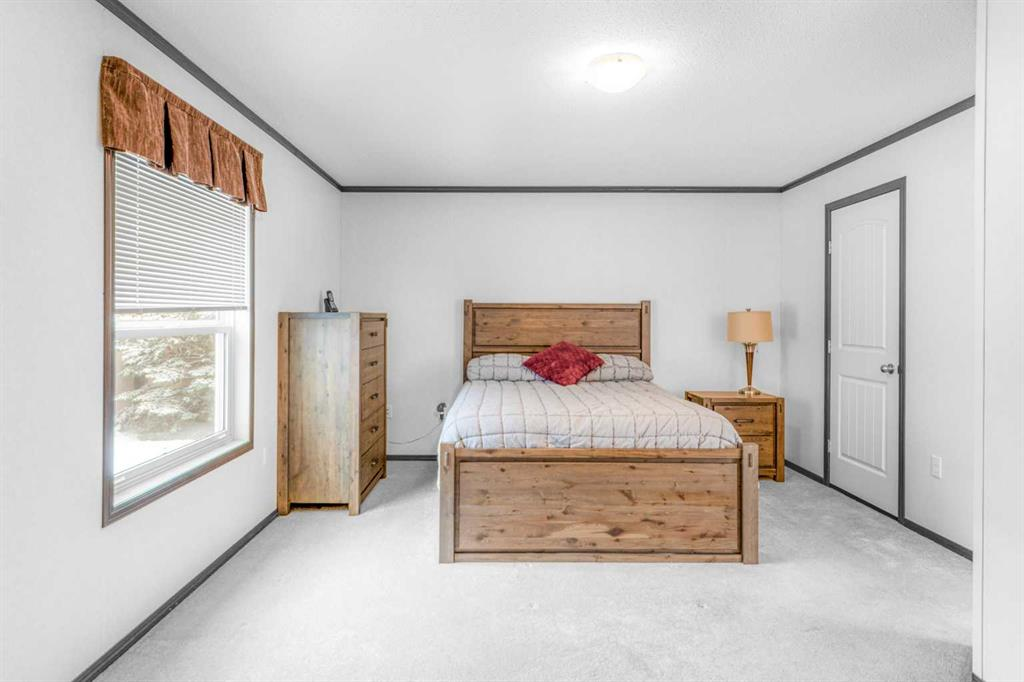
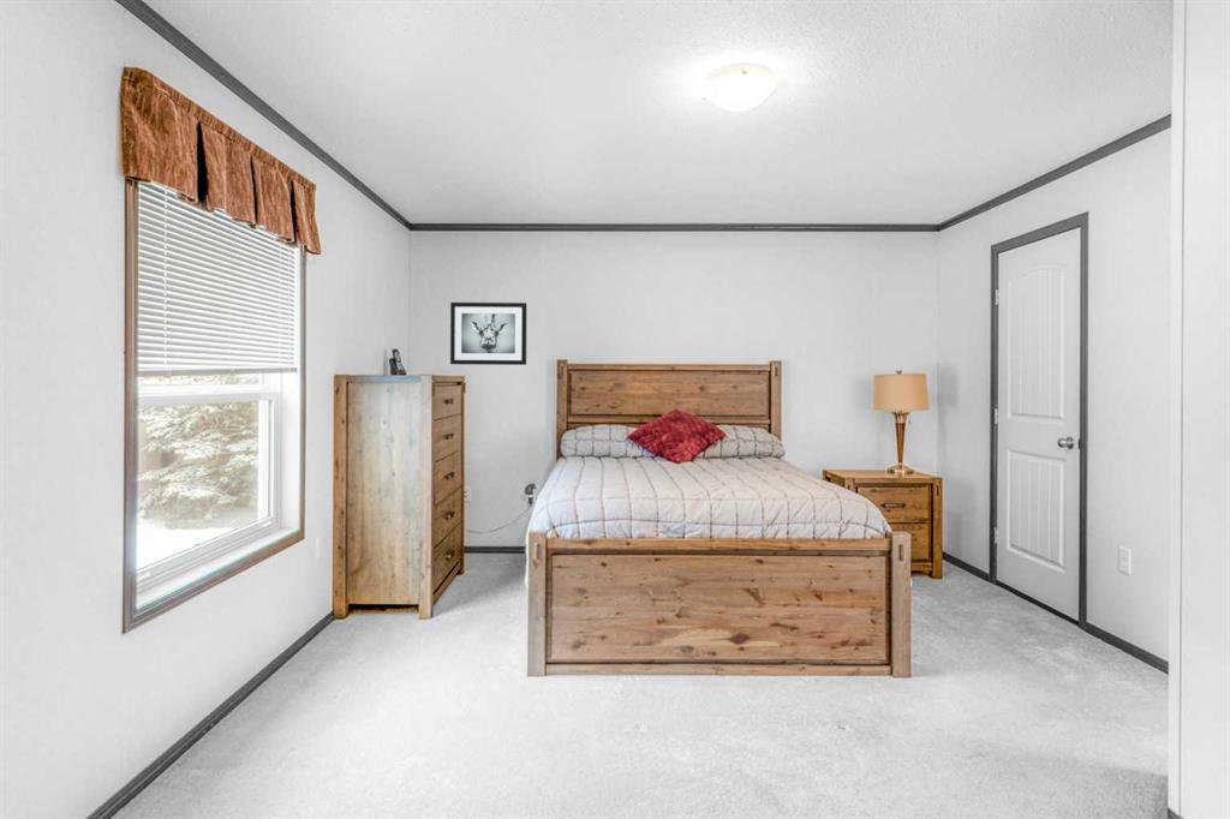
+ wall art [449,301,527,366]
